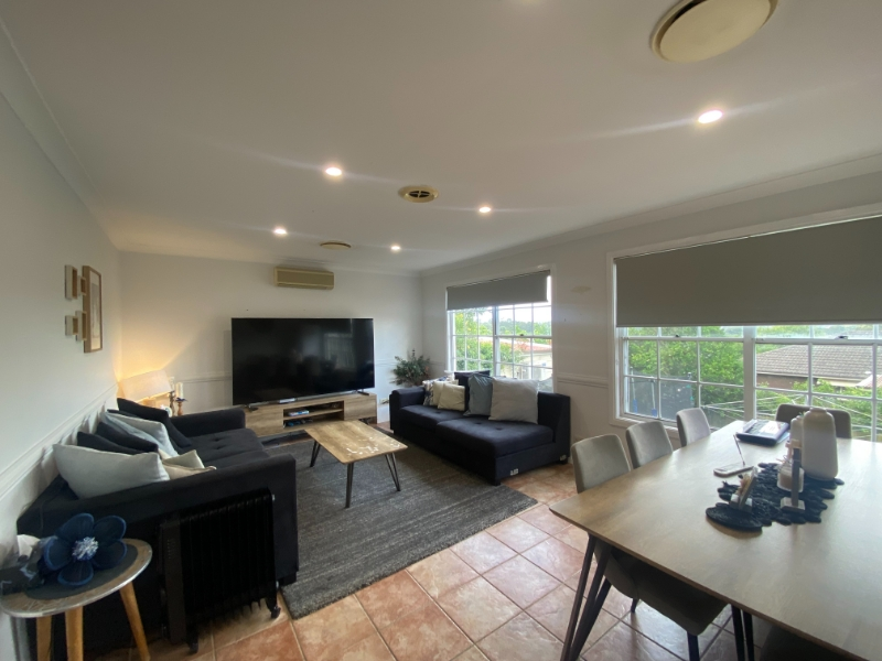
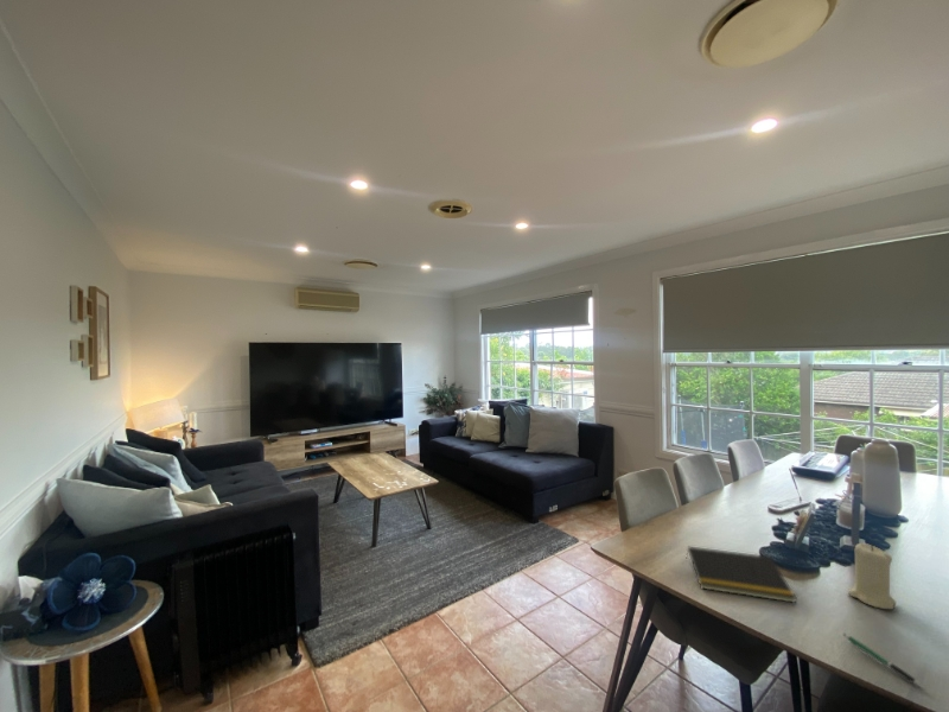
+ notepad [684,546,798,604]
+ pen [842,632,926,689]
+ candle [847,542,898,610]
